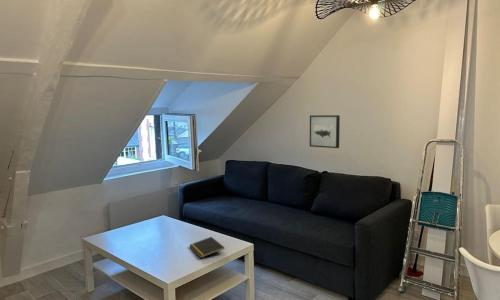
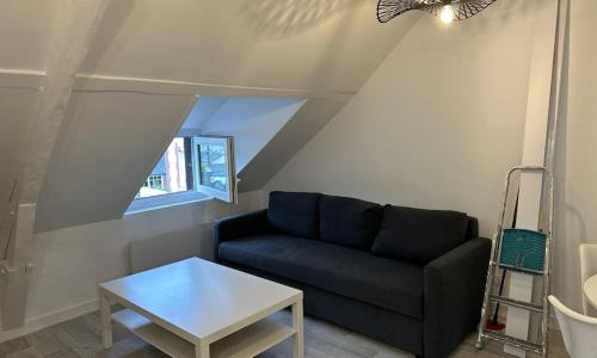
- notepad [189,236,226,259]
- wall art [309,114,341,149]
